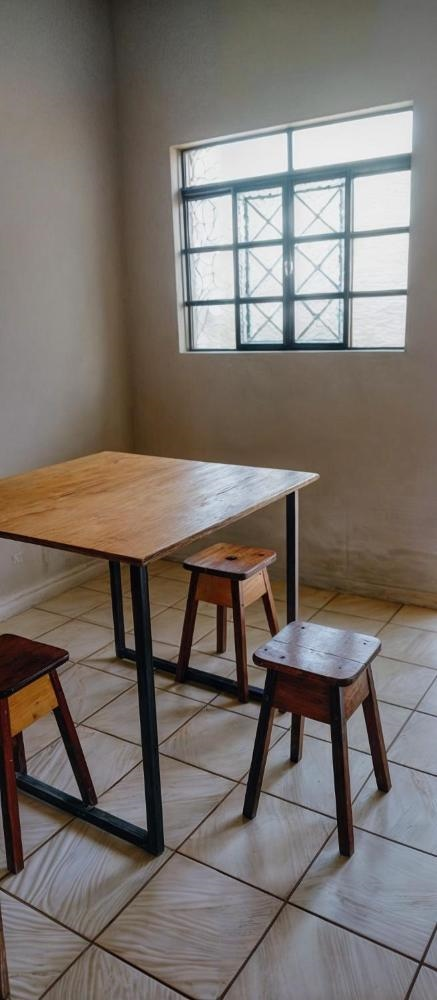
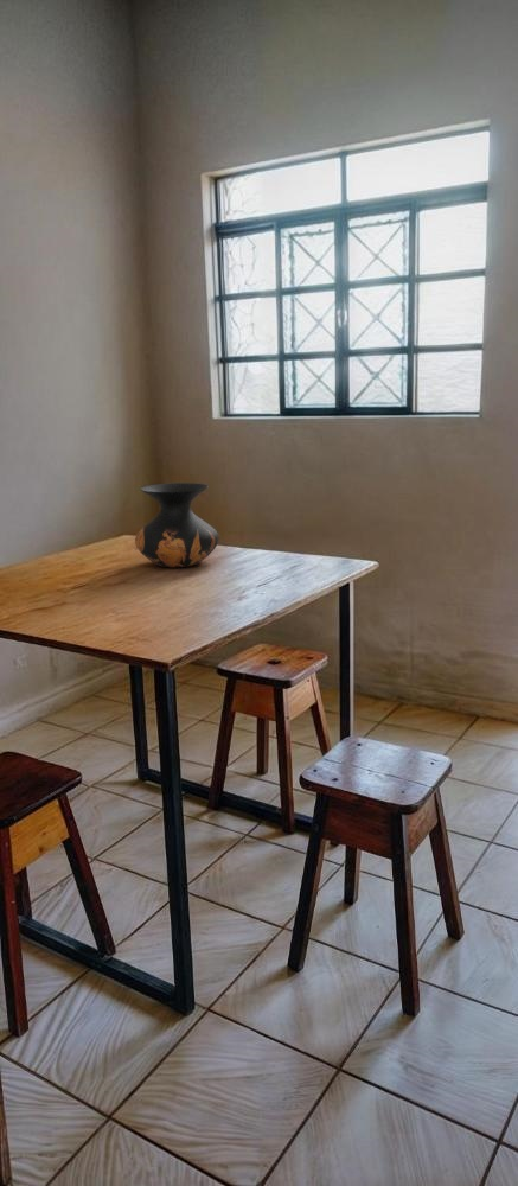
+ vase [134,482,220,569]
